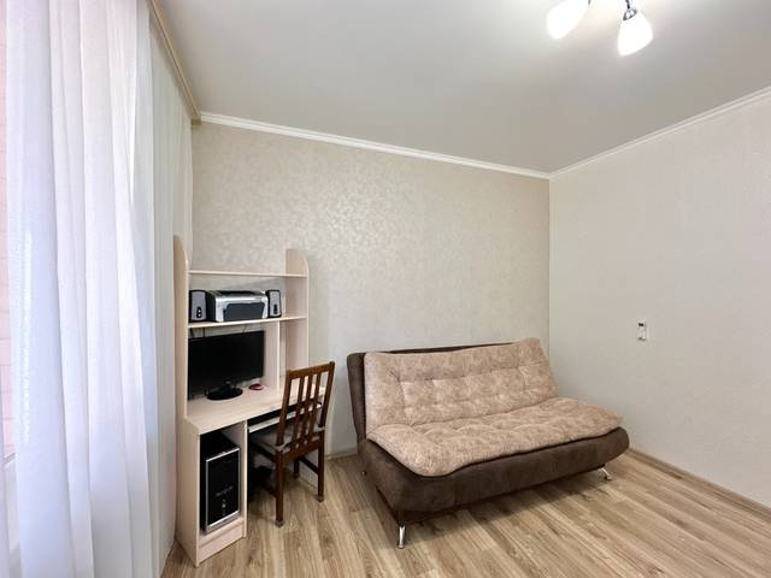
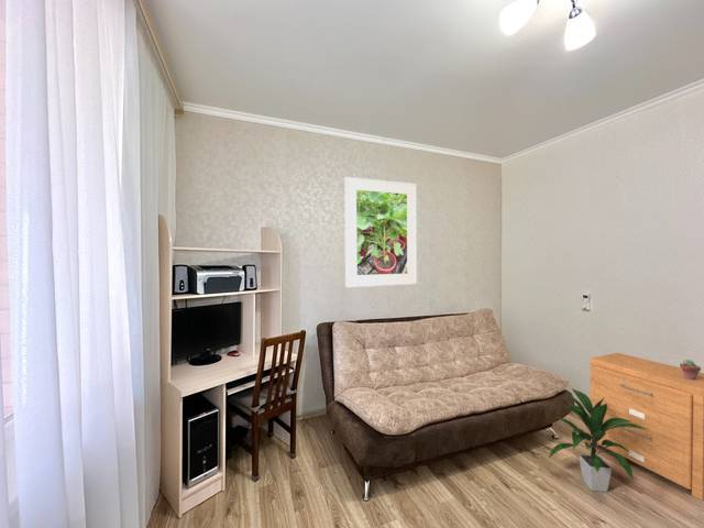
+ indoor plant [547,387,649,493]
+ potted succulent [679,359,702,381]
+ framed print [343,176,418,288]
+ nightstand [588,352,704,502]
